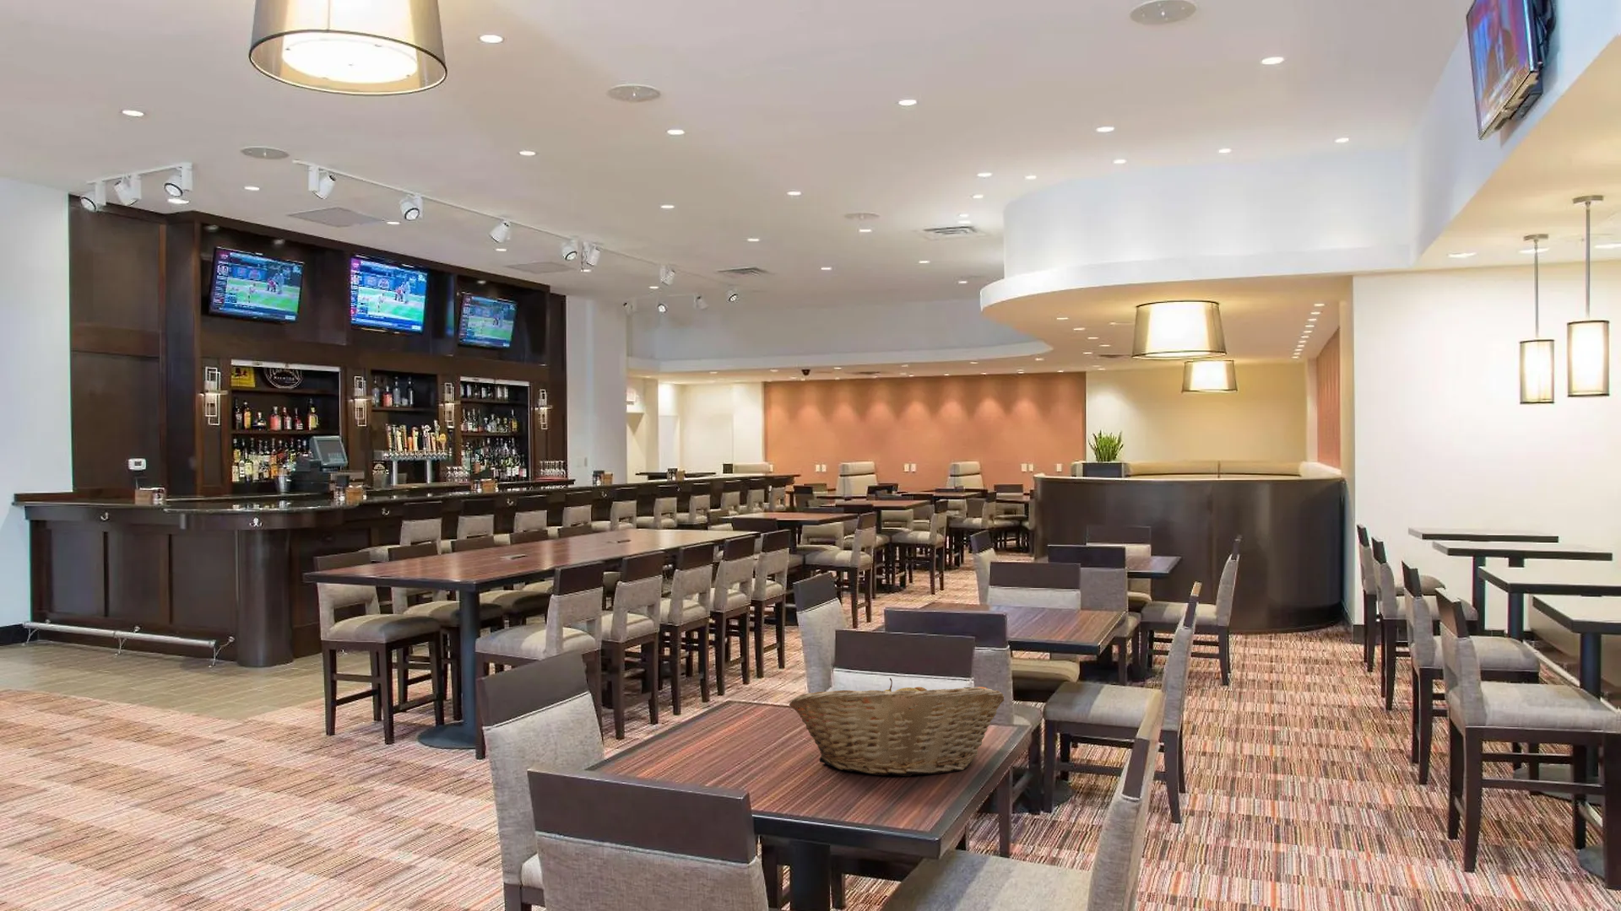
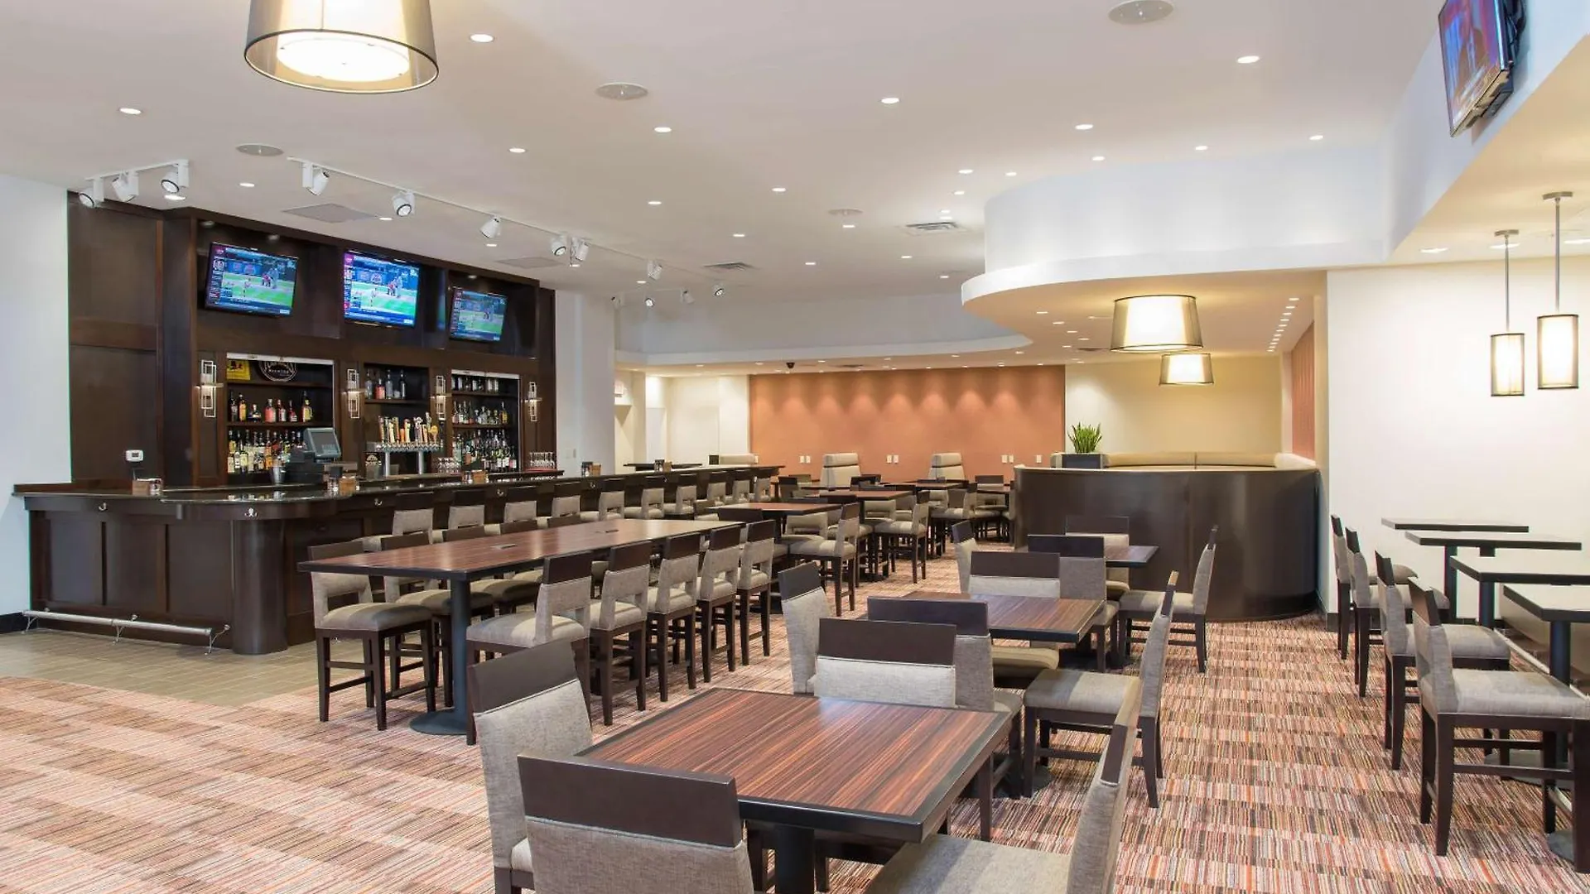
- fruit basket [788,677,1004,776]
